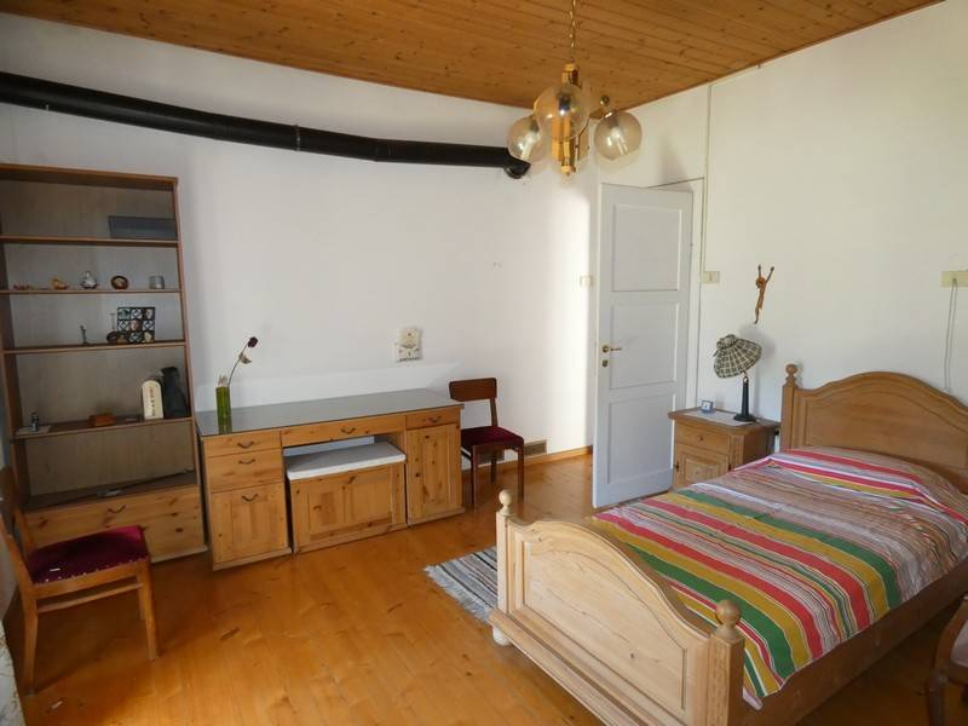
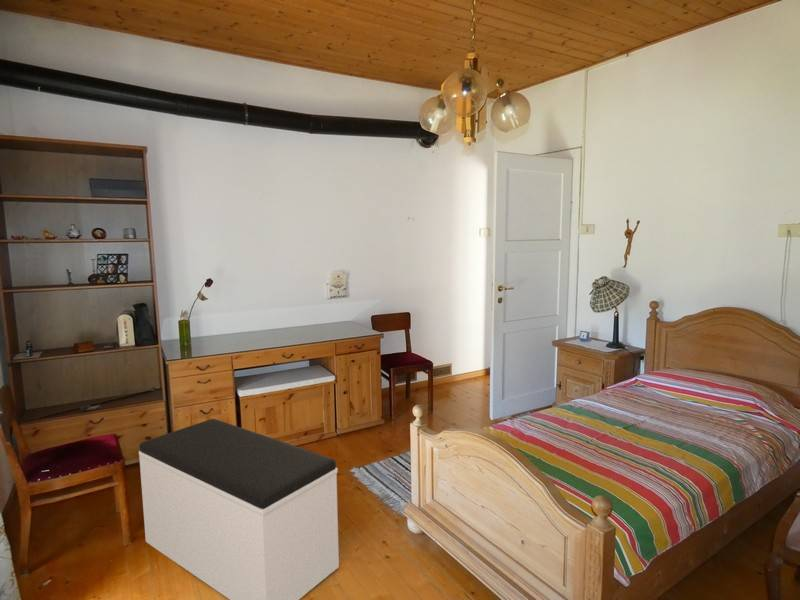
+ bench [138,418,340,600]
